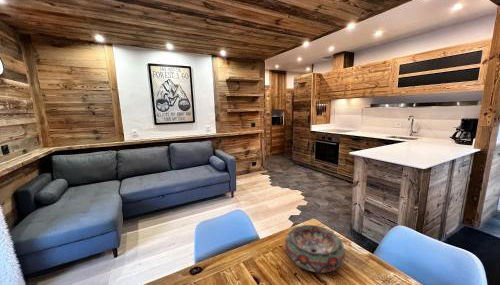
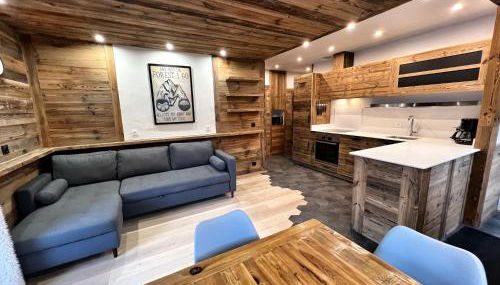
- decorative bowl [284,224,346,273]
